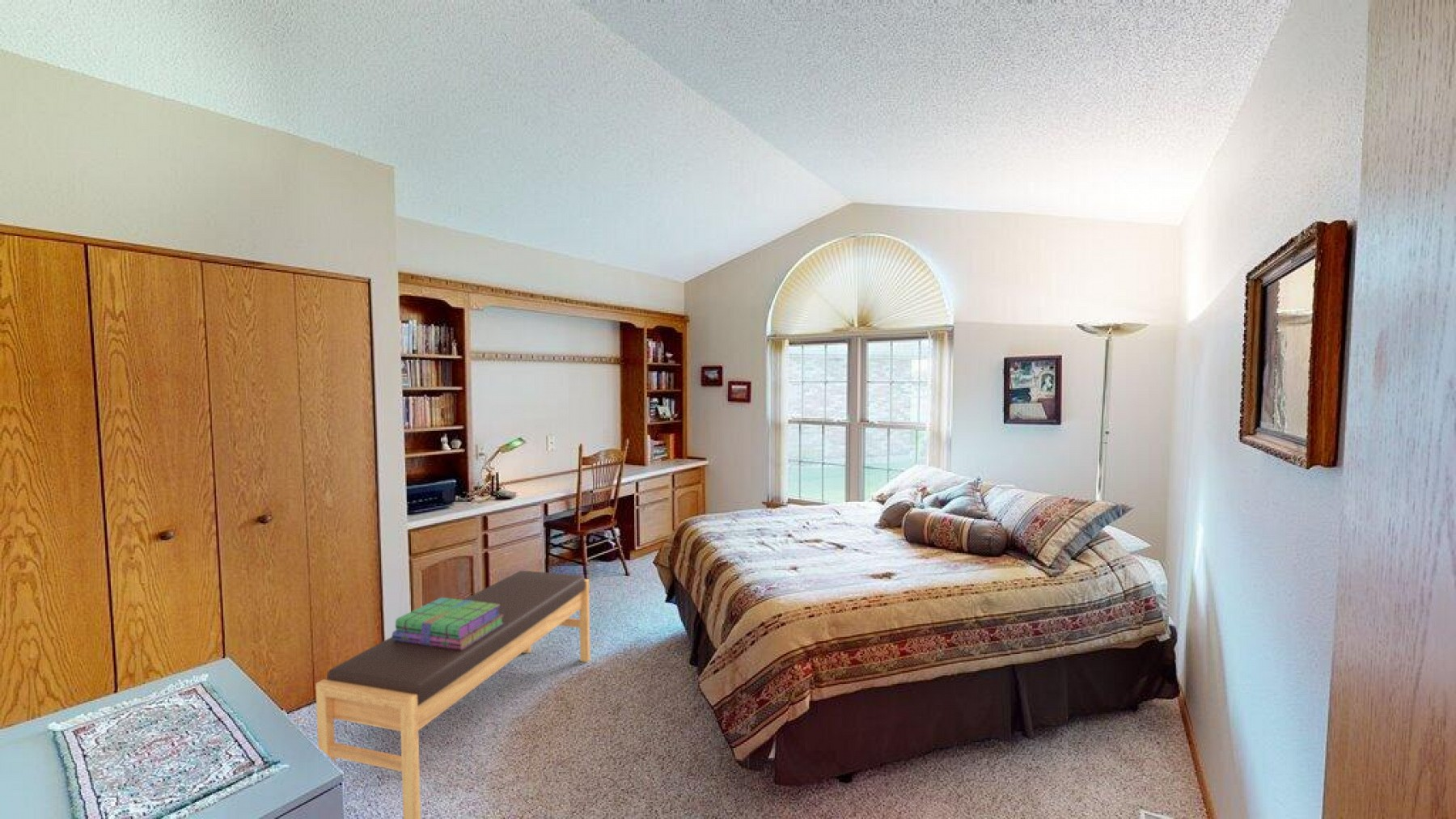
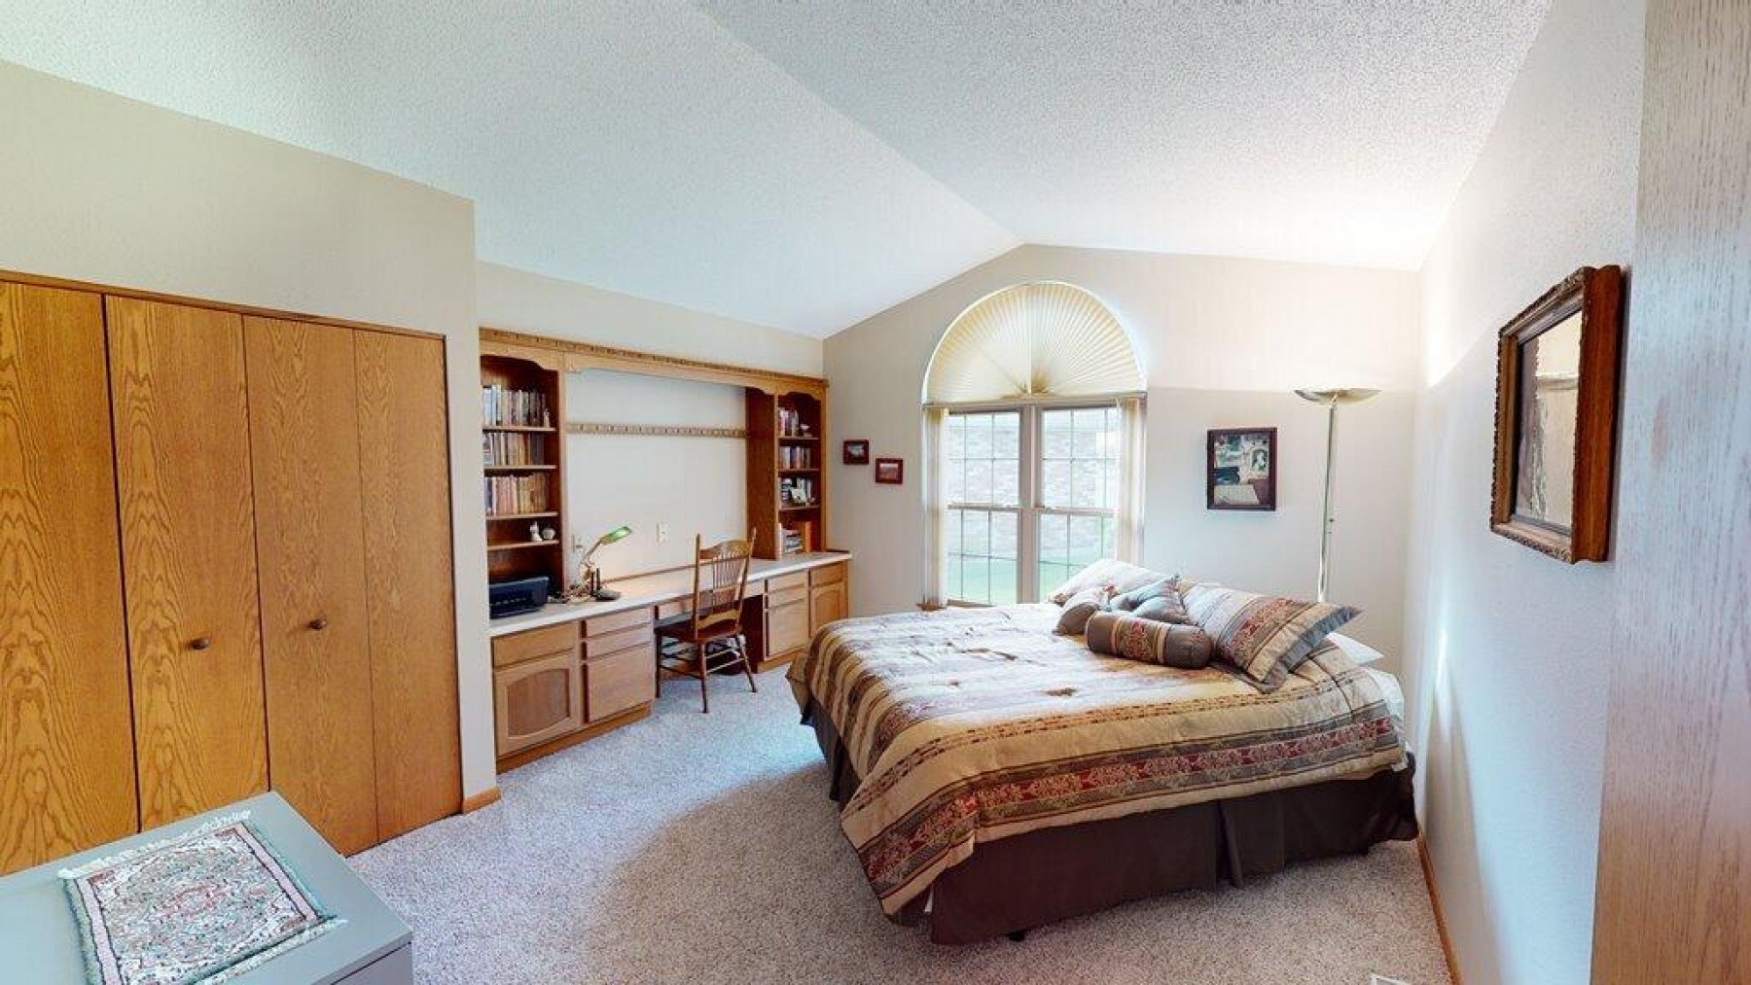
- bench [315,570,591,819]
- stack of books [391,597,503,650]
